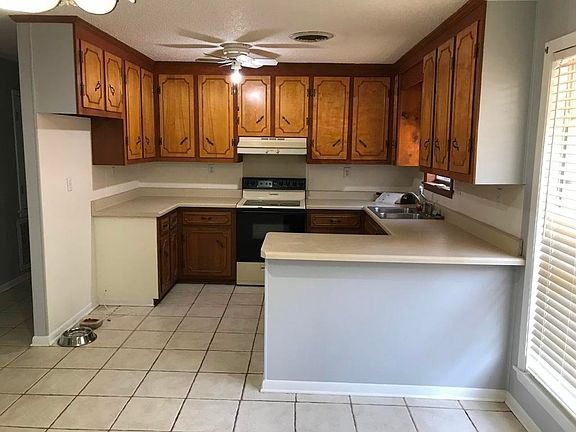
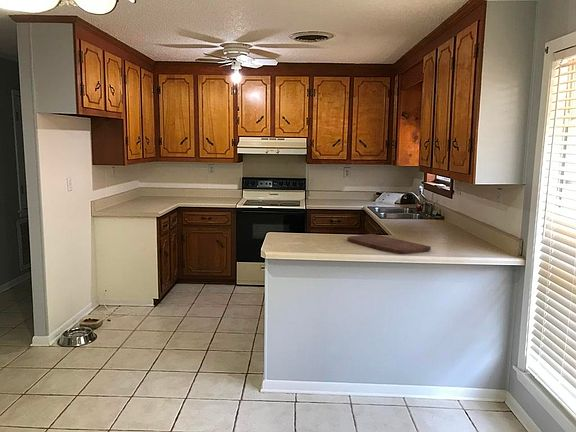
+ cutting board [346,233,432,255]
